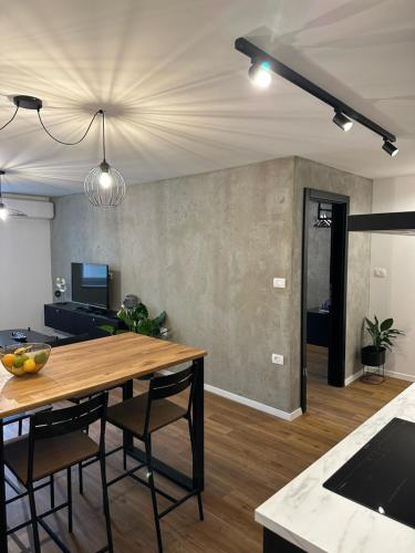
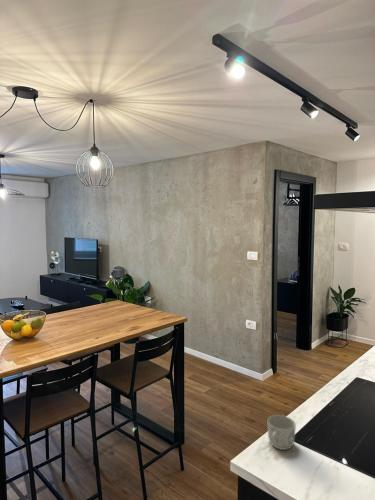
+ mug [267,414,297,451]
